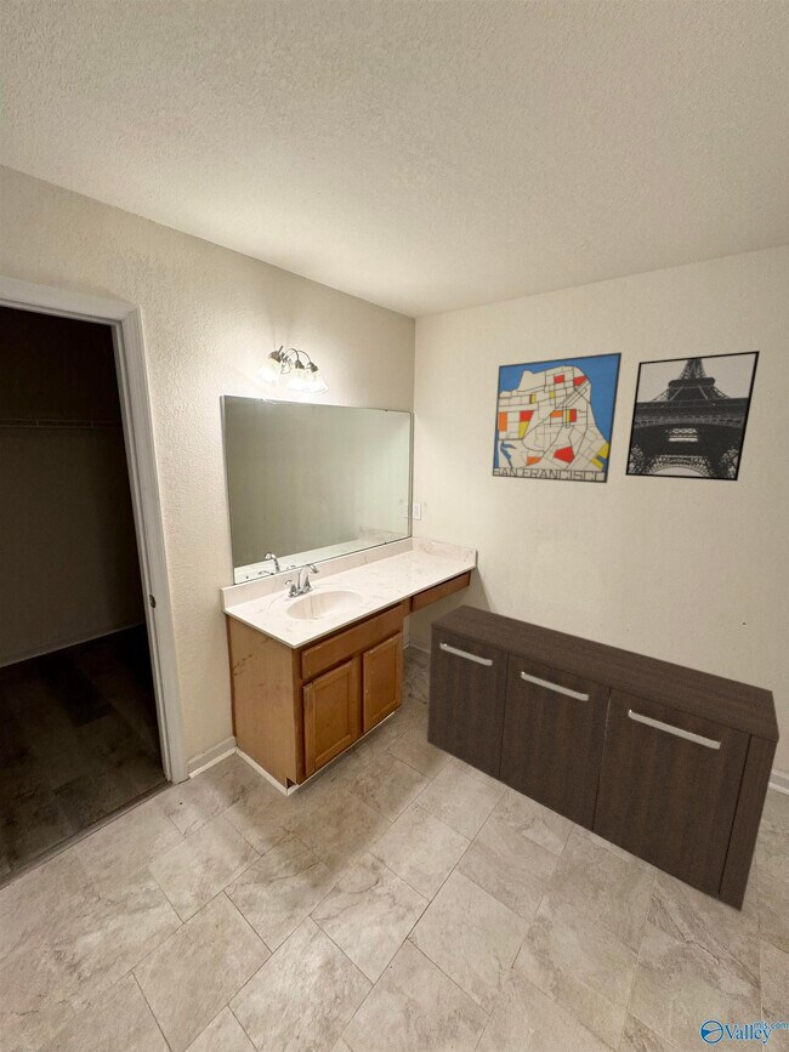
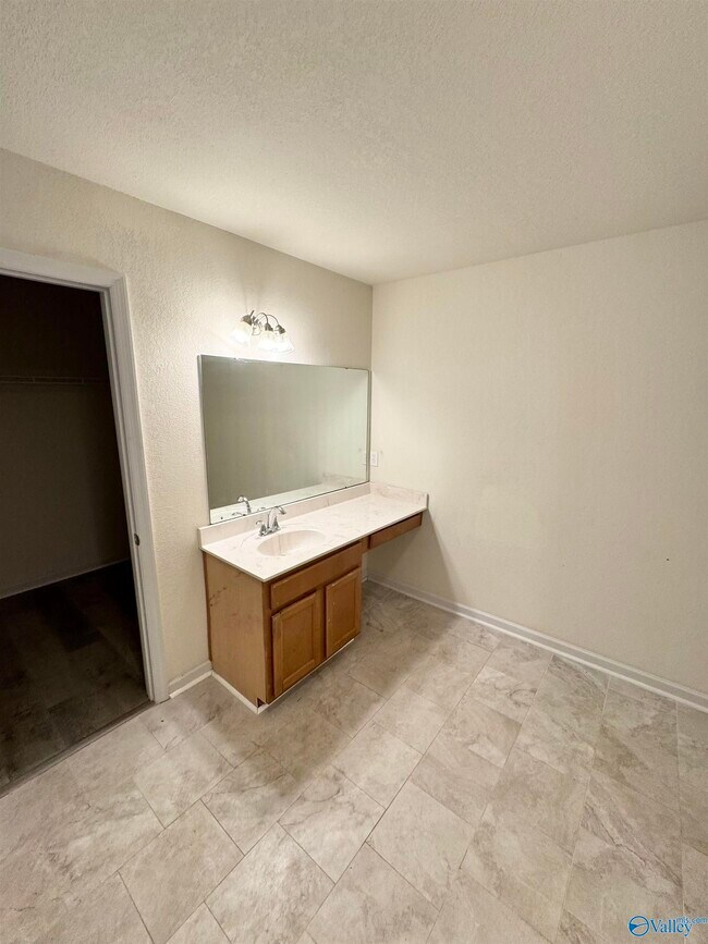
- wall art [492,351,623,484]
- storage cabinet [426,603,781,912]
- wall art [624,349,761,482]
